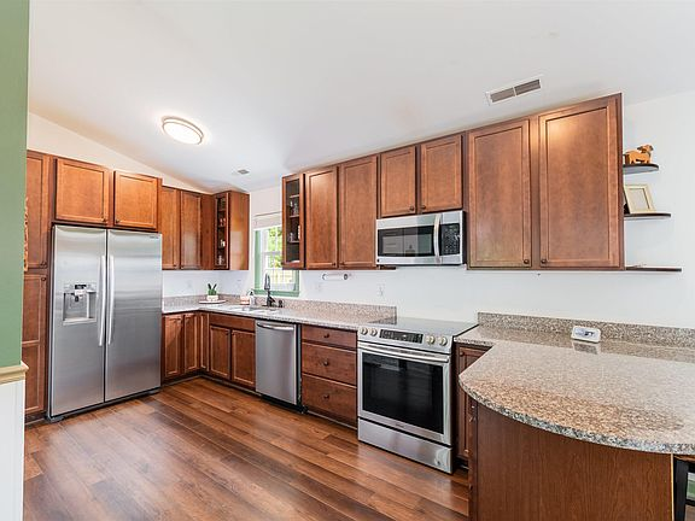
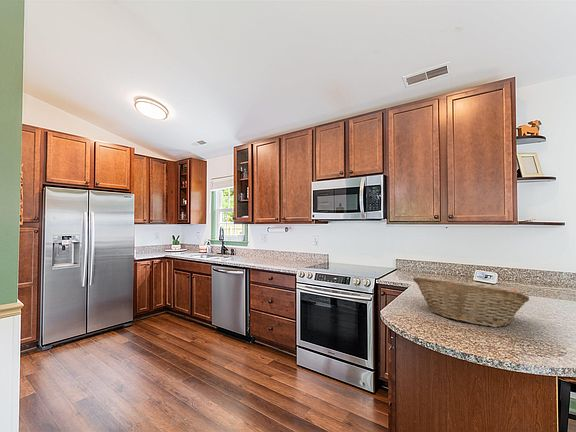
+ fruit basket [412,275,530,328]
